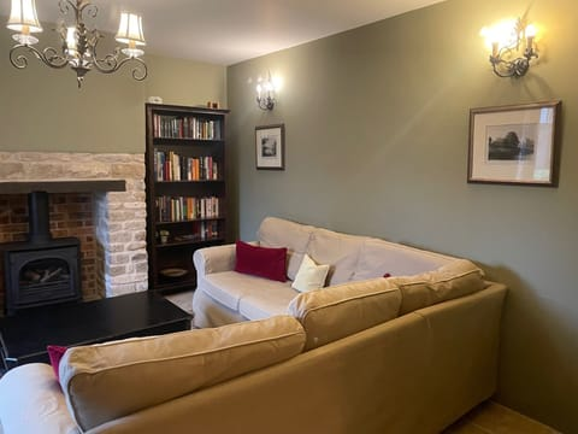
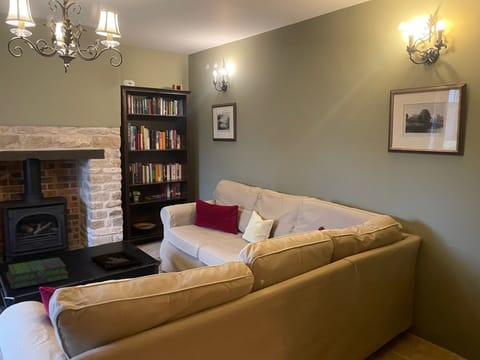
+ decorative tray [90,250,143,270]
+ stack of books [5,256,69,290]
